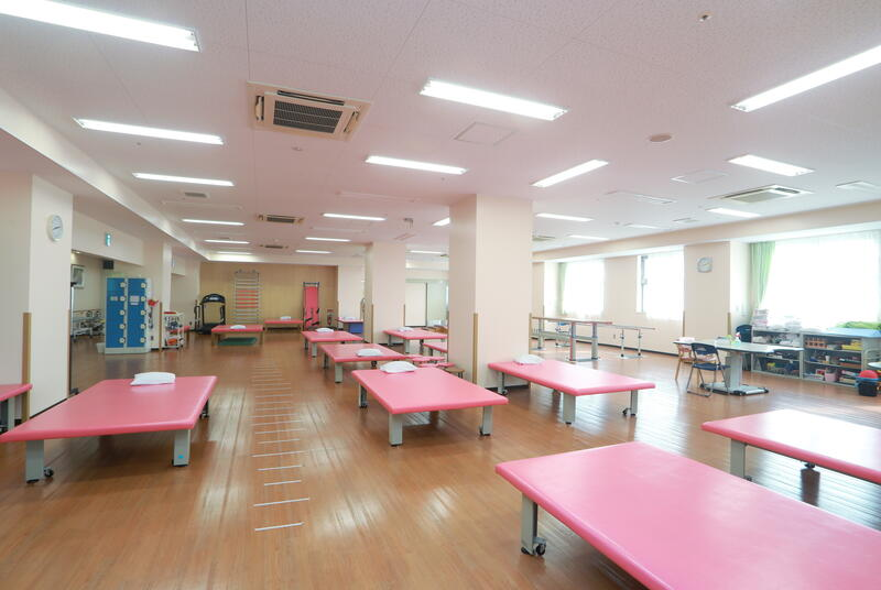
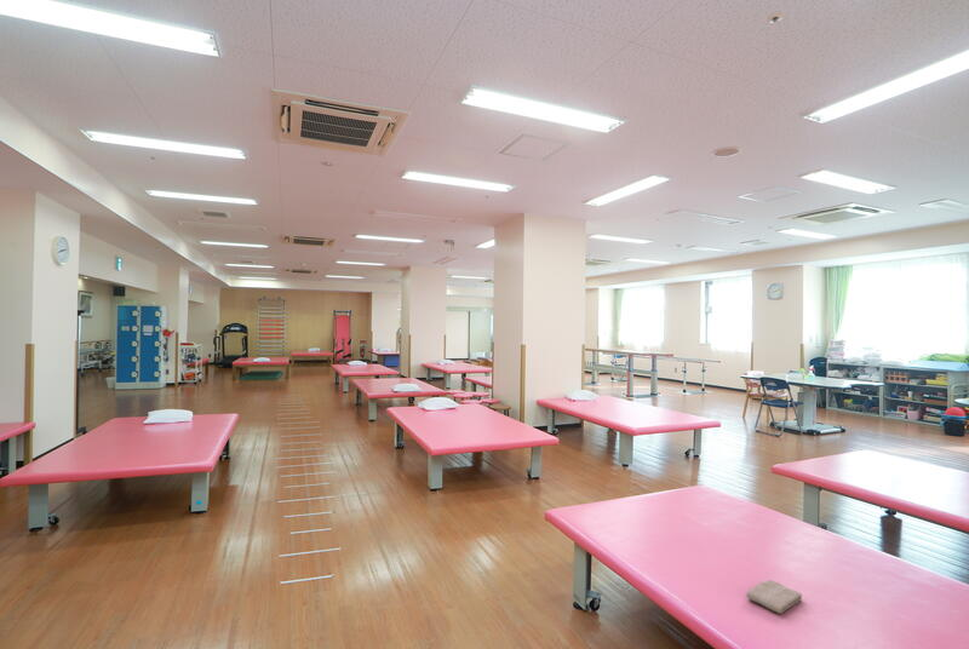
+ washcloth [745,579,803,615]
